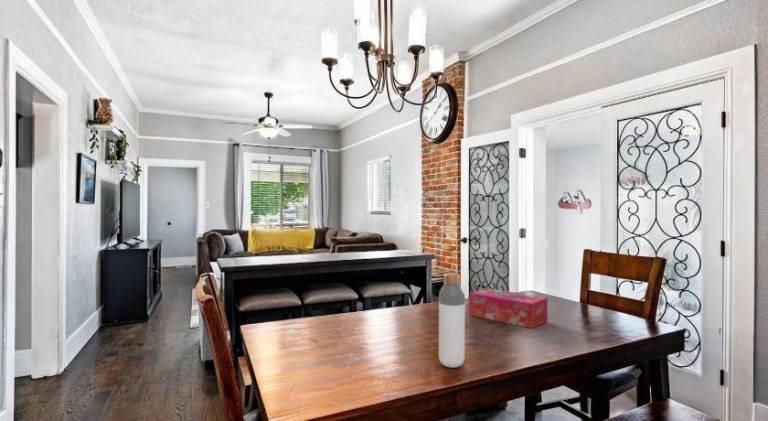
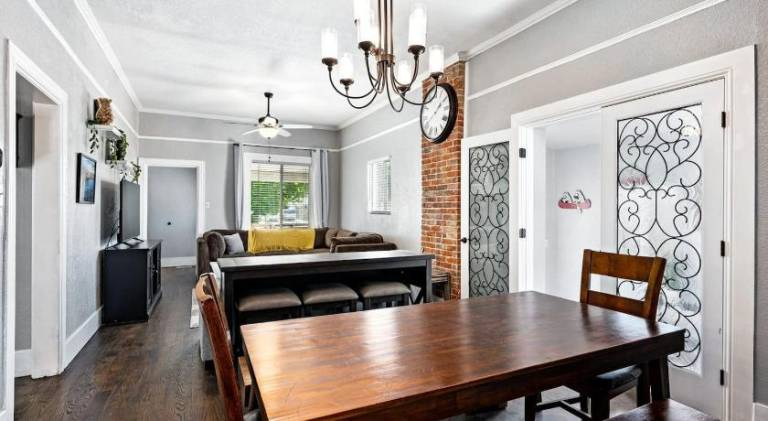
- bottle [438,272,466,369]
- tissue box [469,287,549,329]
